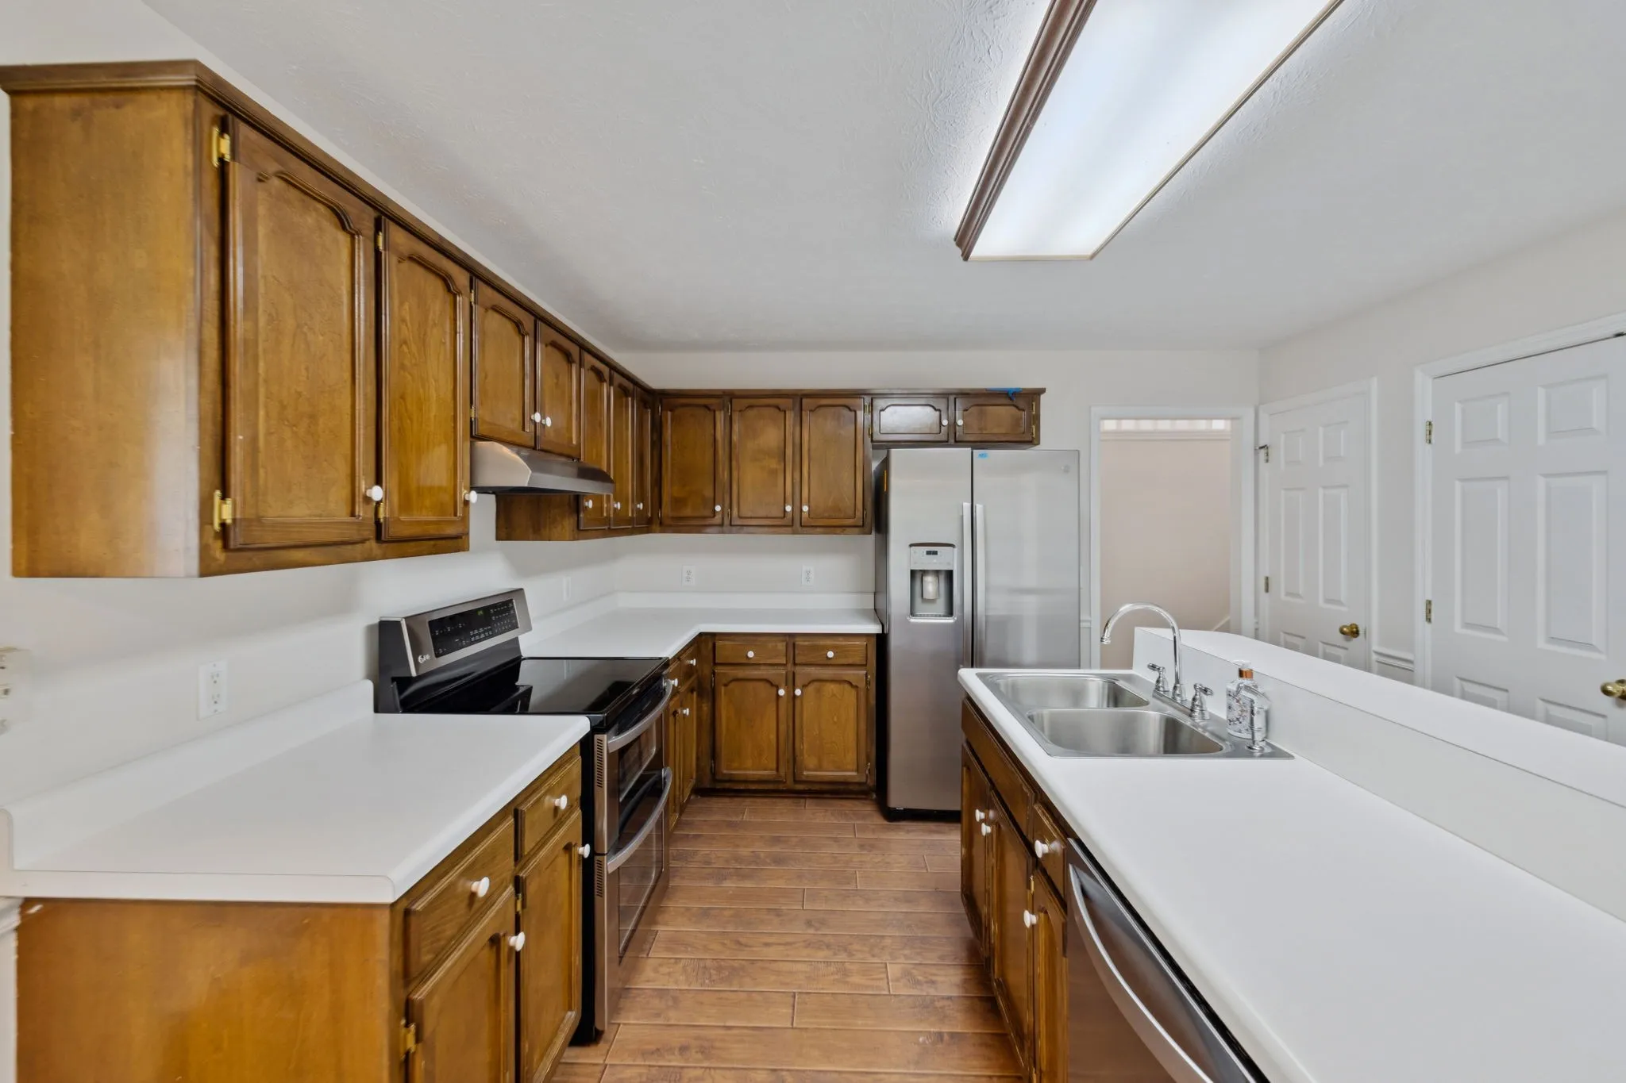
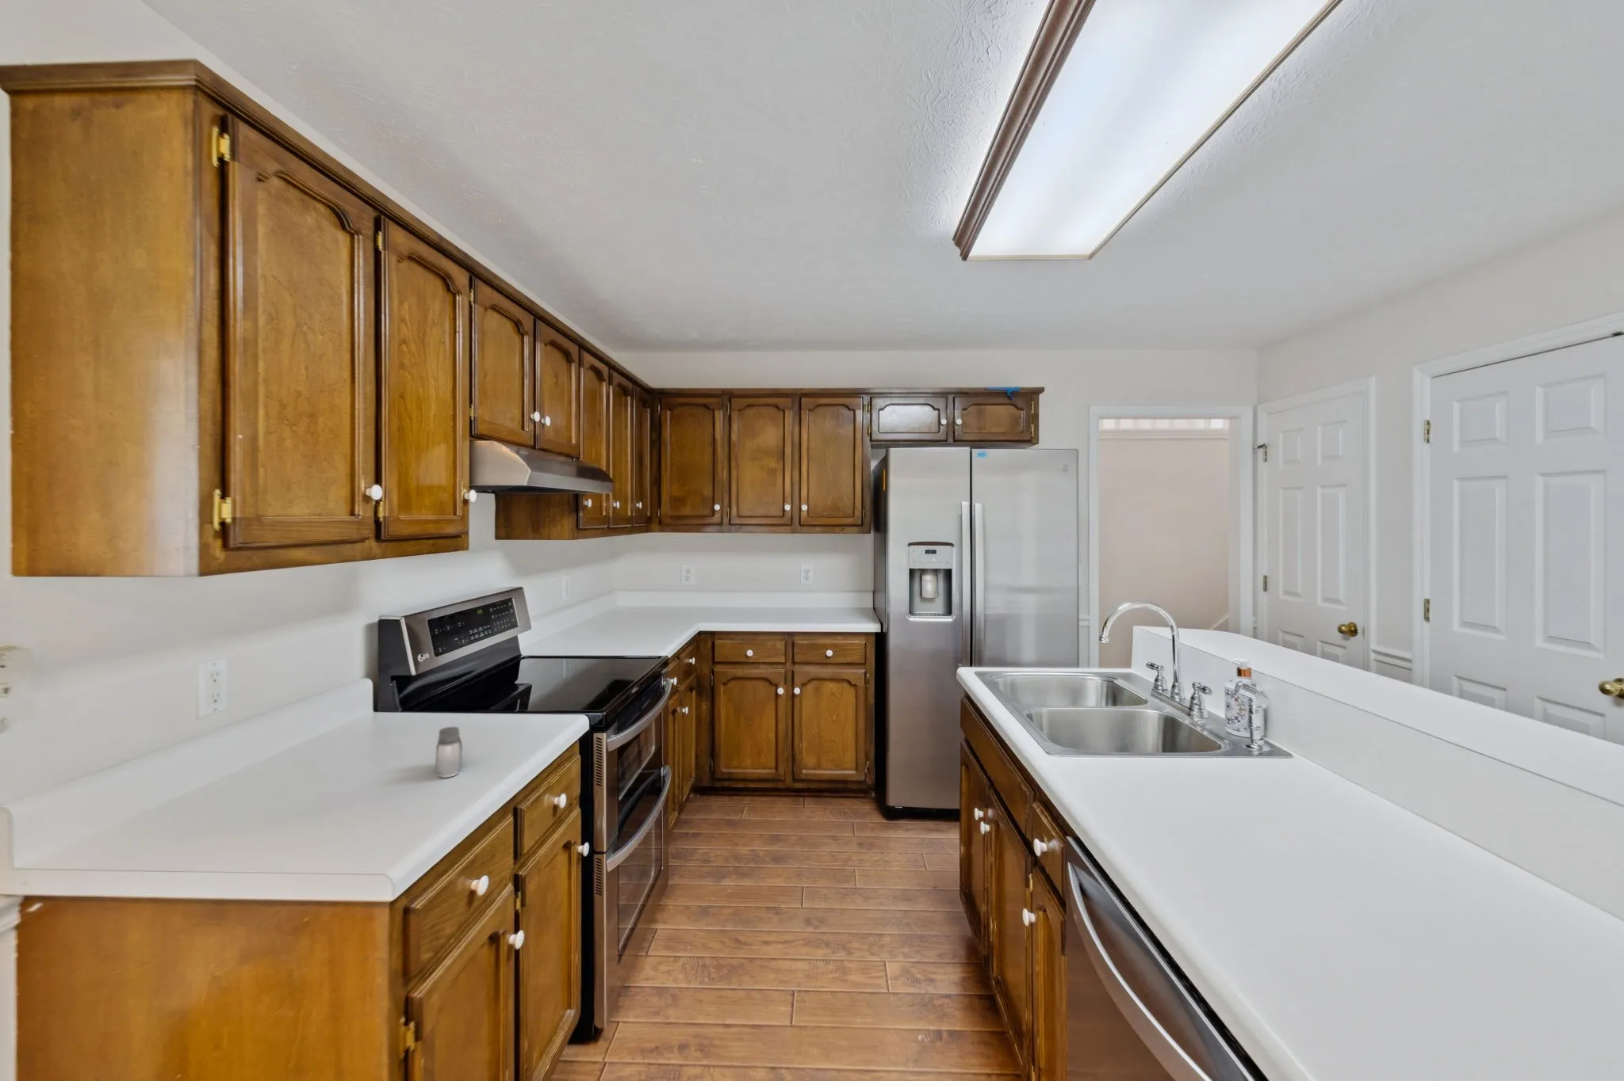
+ salt and pepper shaker [435,726,464,778]
